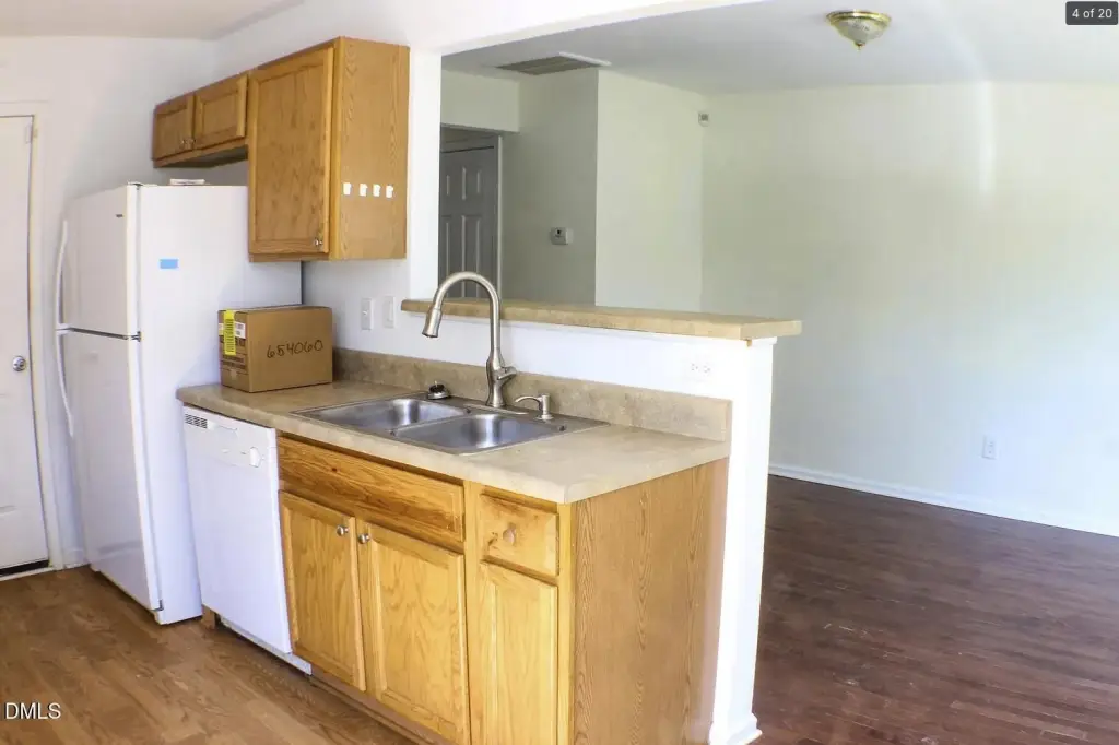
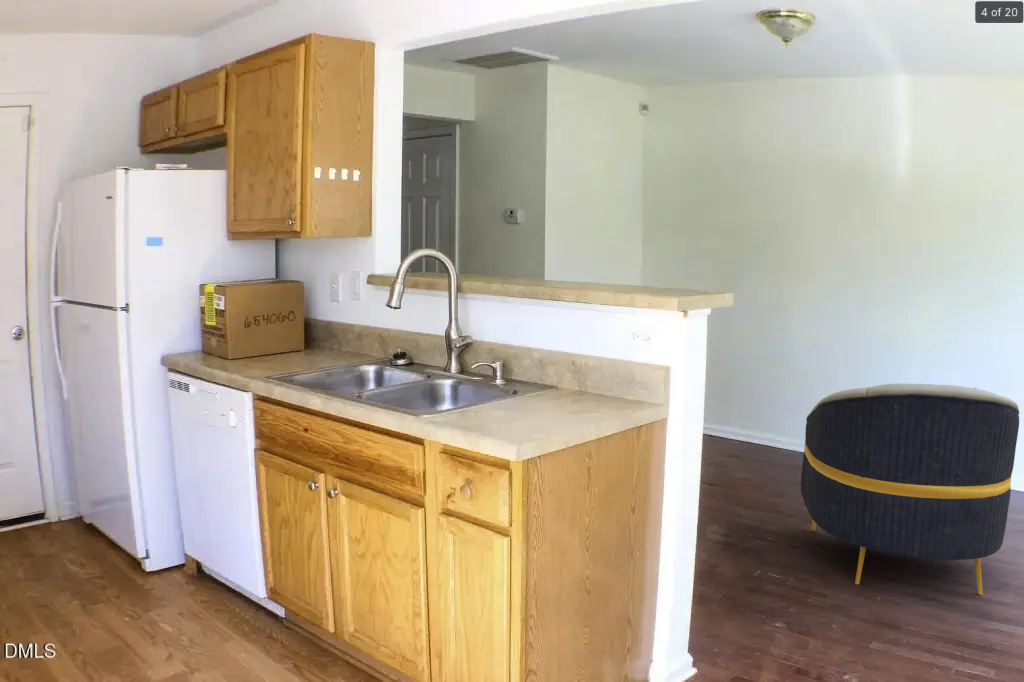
+ armchair [800,383,1020,596]
